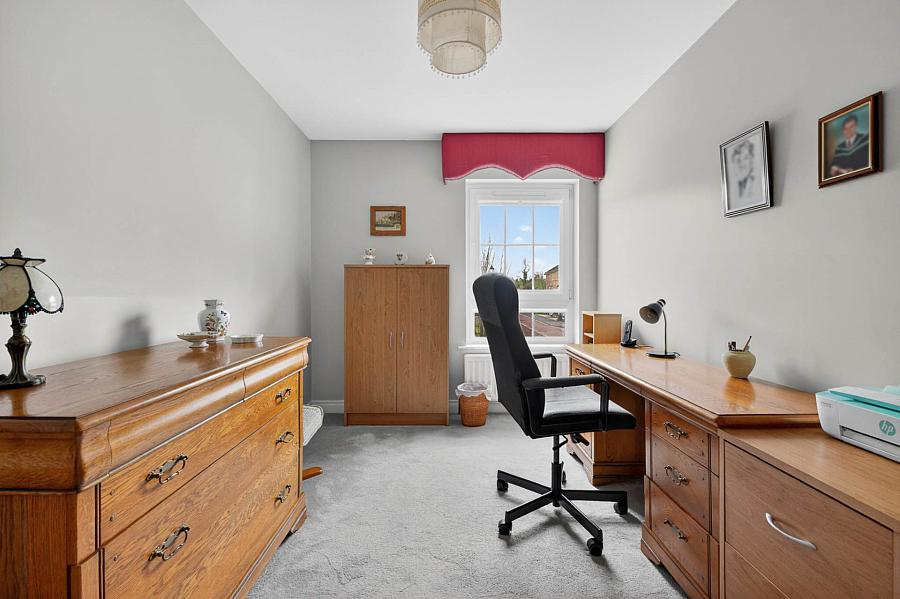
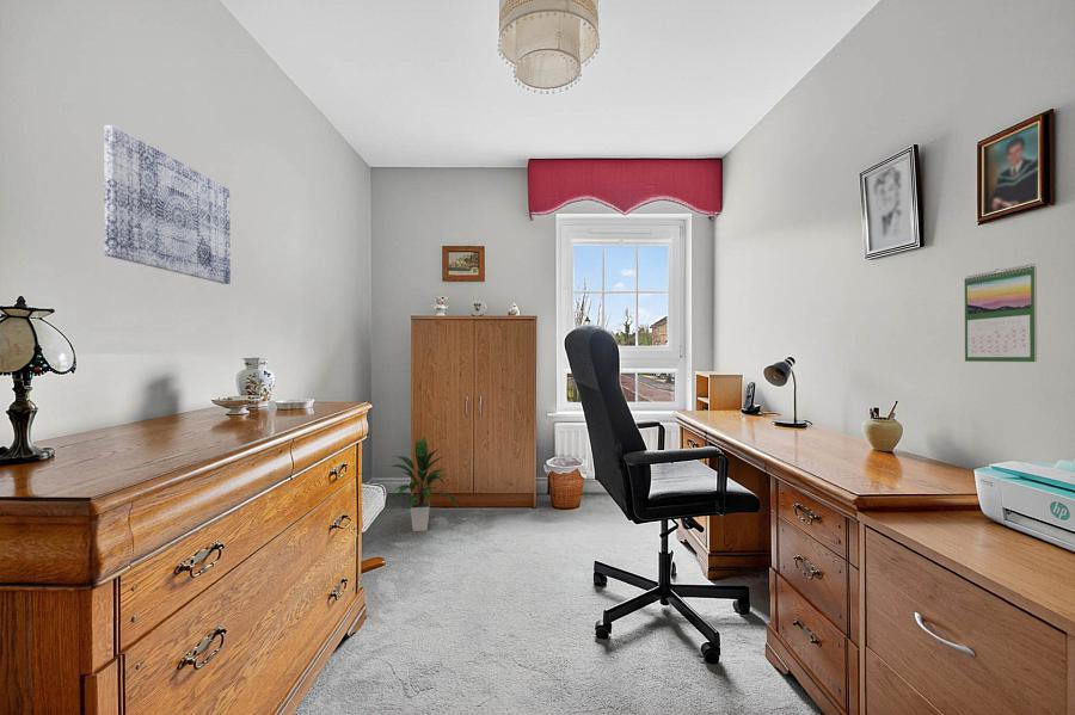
+ indoor plant [387,436,461,532]
+ wall art [103,124,232,285]
+ calendar [964,263,1038,363]
